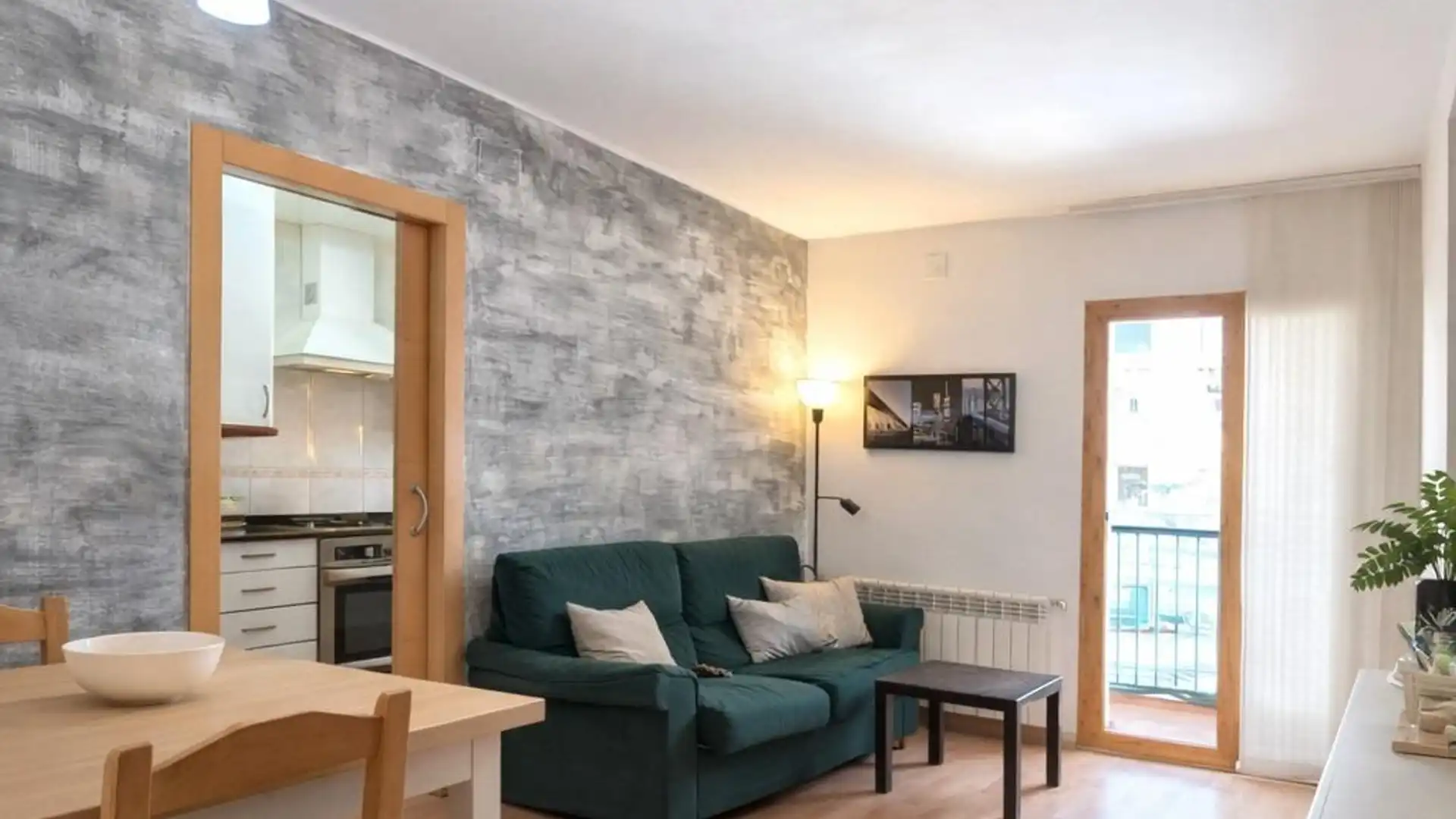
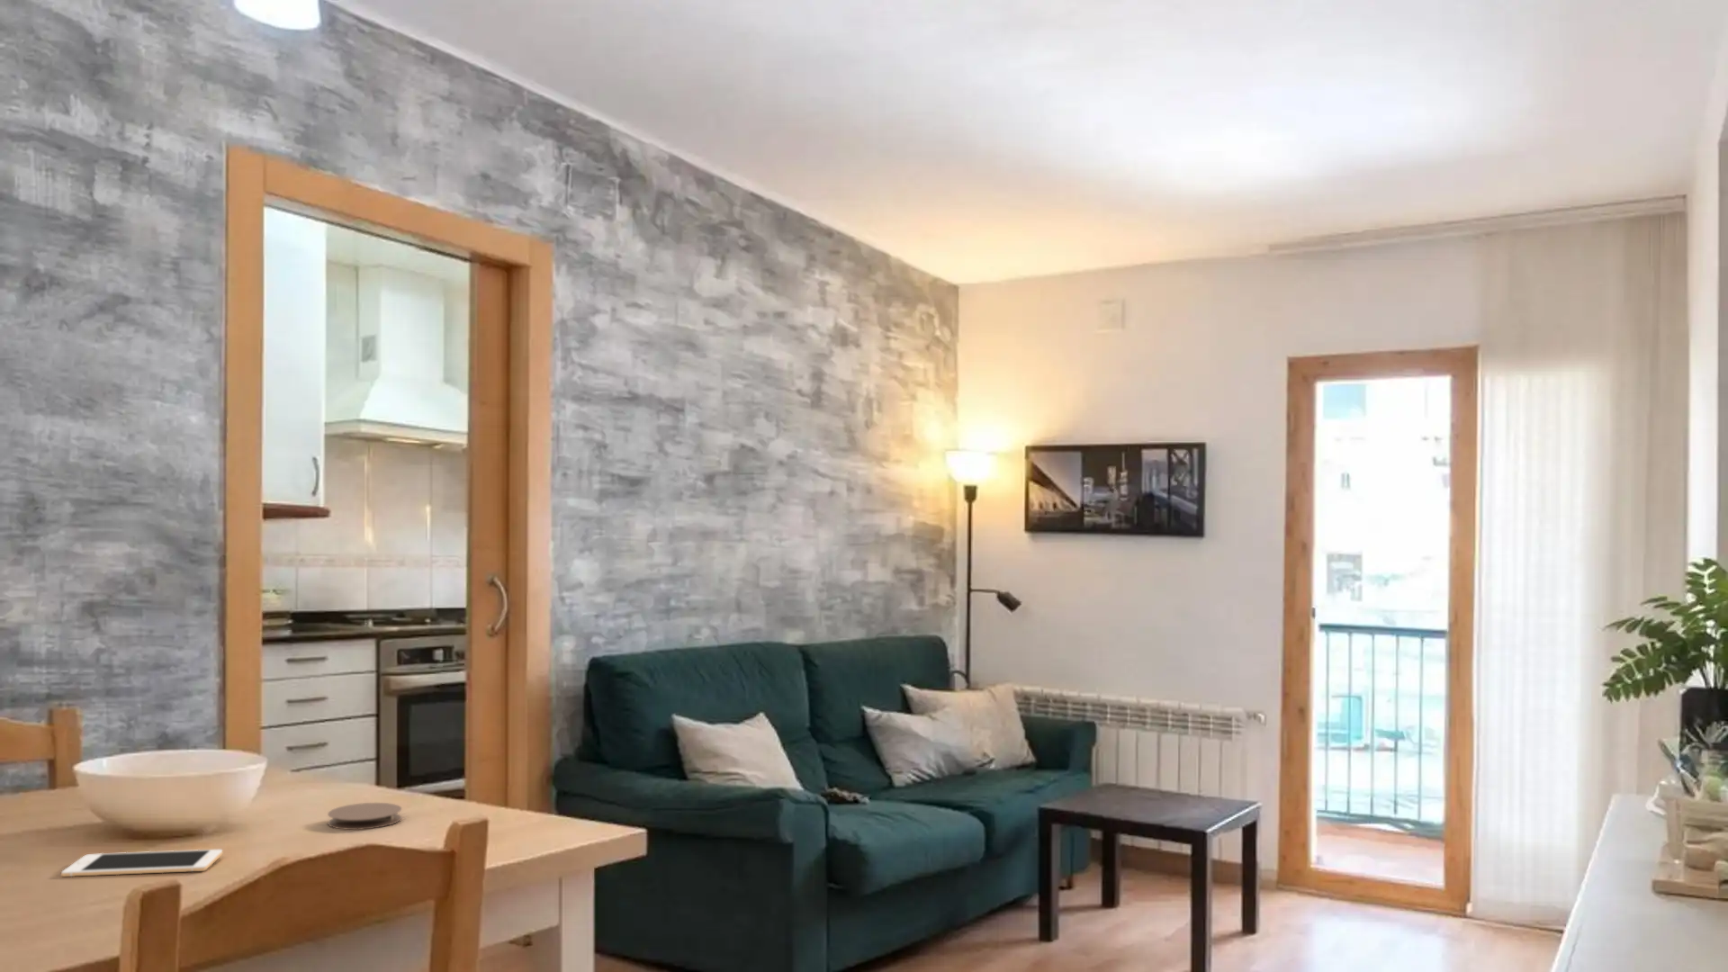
+ cell phone [61,849,223,877]
+ coaster [326,802,402,831]
